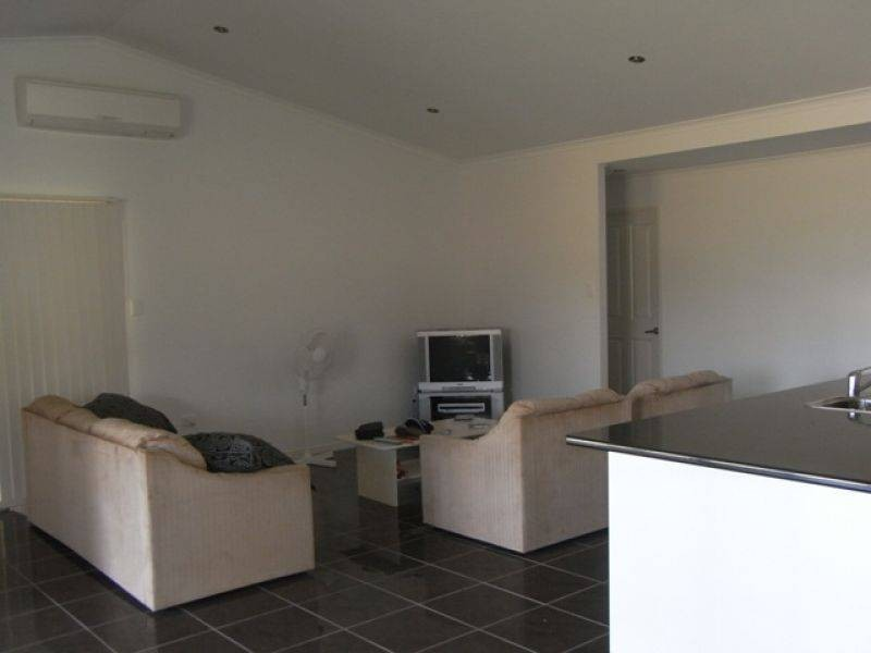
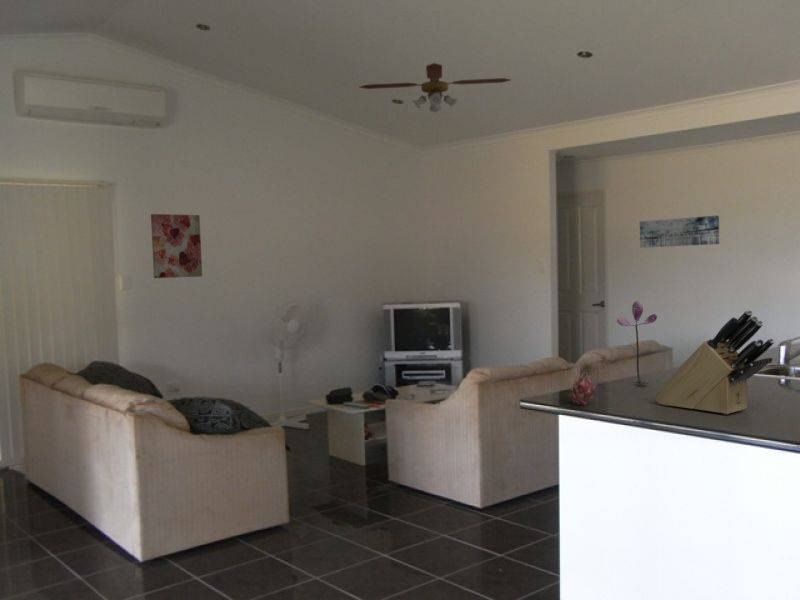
+ knife block [652,309,775,415]
+ ceiling fan [358,62,512,113]
+ wall art [639,215,720,249]
+ fruit [568,369,598,406]
+ wall art [150,213,203,279]
+ flower [616,300,658,386]
